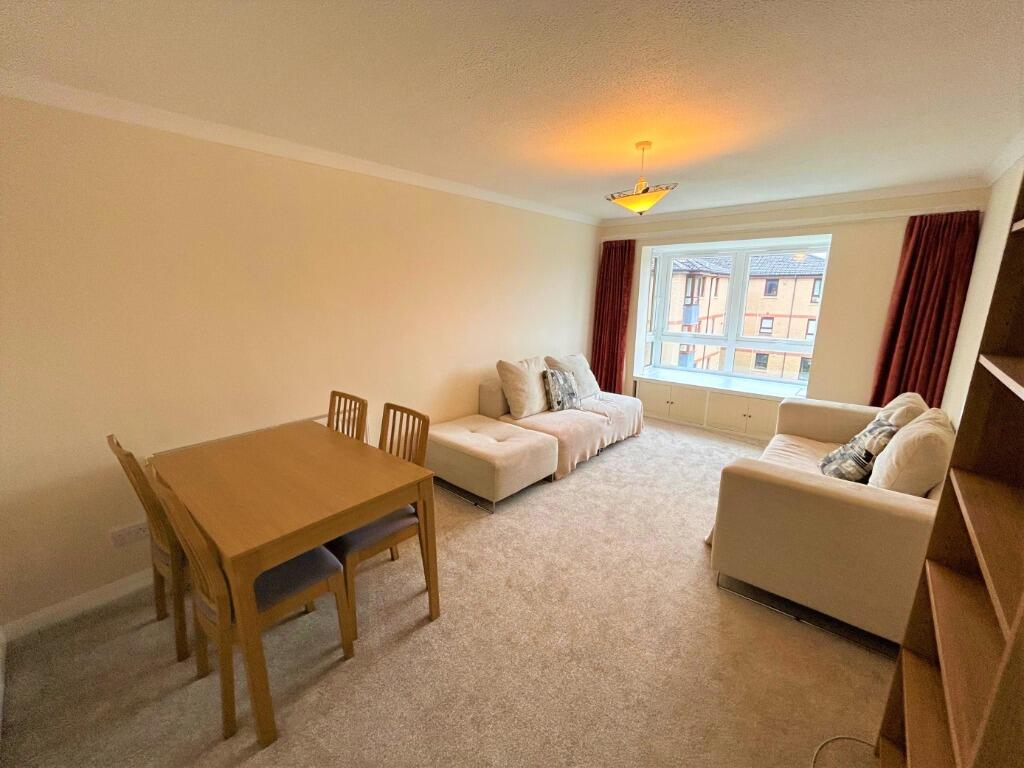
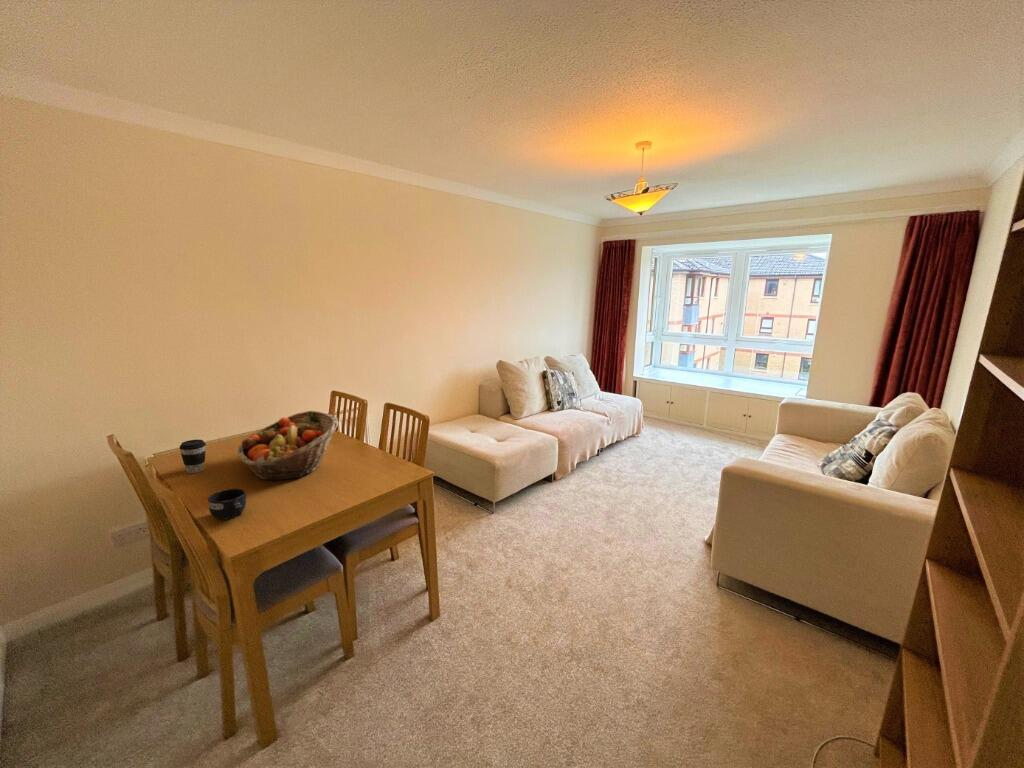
+ mug [207,487,247,521]
+ coffee cup [179,439,207,474]
+ fruit basket [237,410,339,481]
